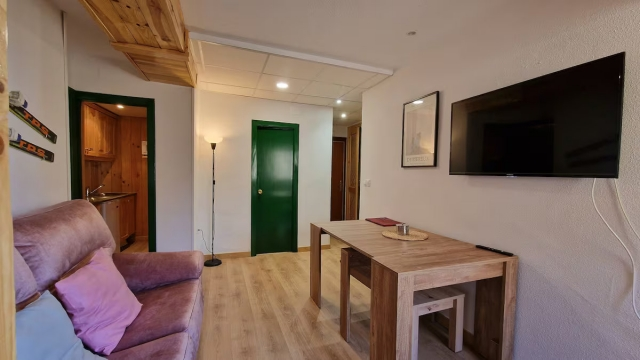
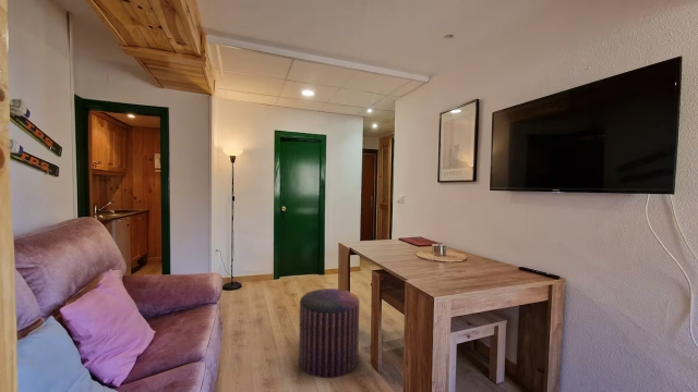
+ pouf [298,287,360,379]
